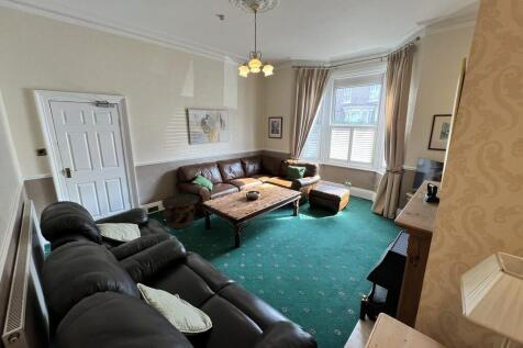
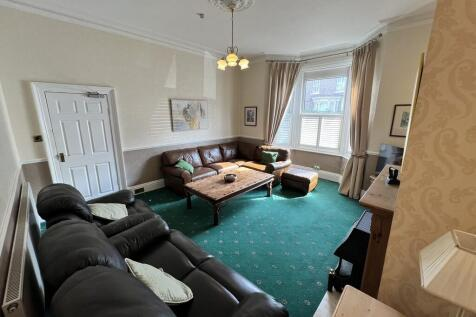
- side table [160,193,199,229]
